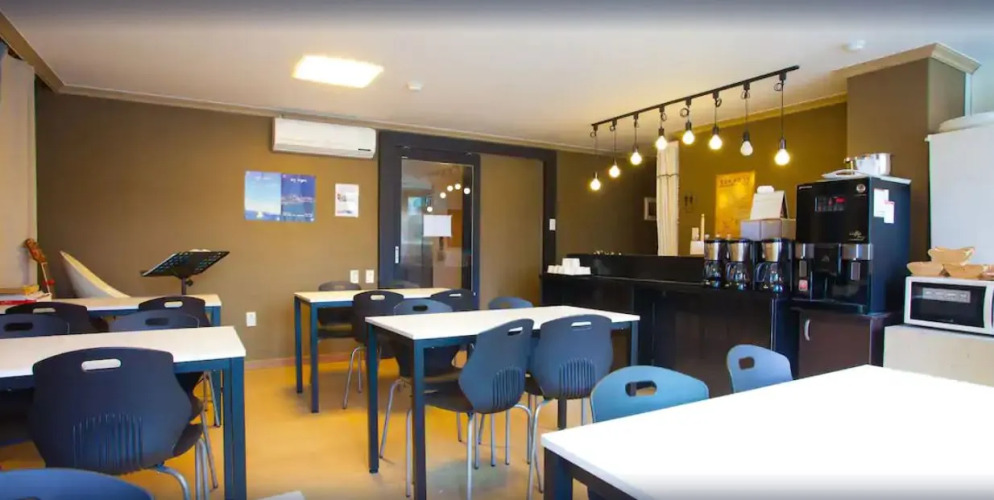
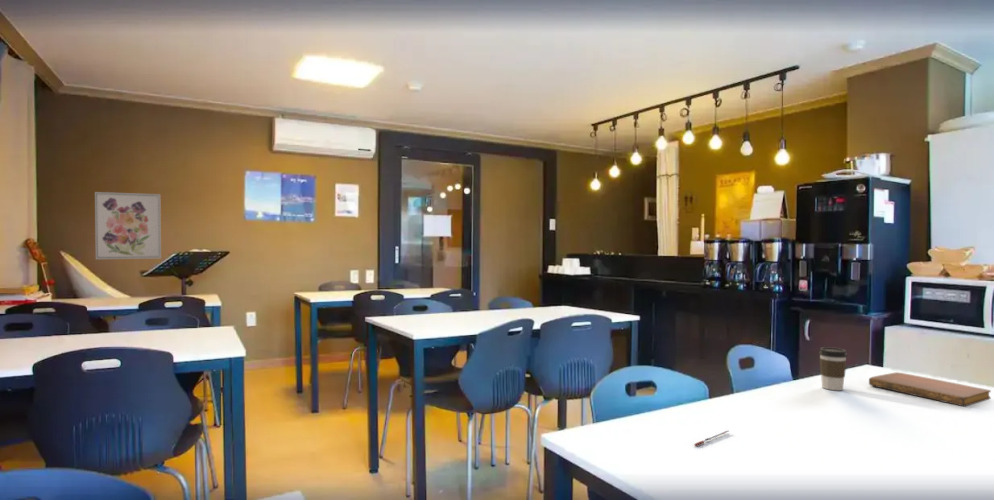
+ pen [693,429,730,447]
+ wall art [94,191,162,260]
+ coffee cup [818,346,848,391]
+ notebook [868,371,992,407]
